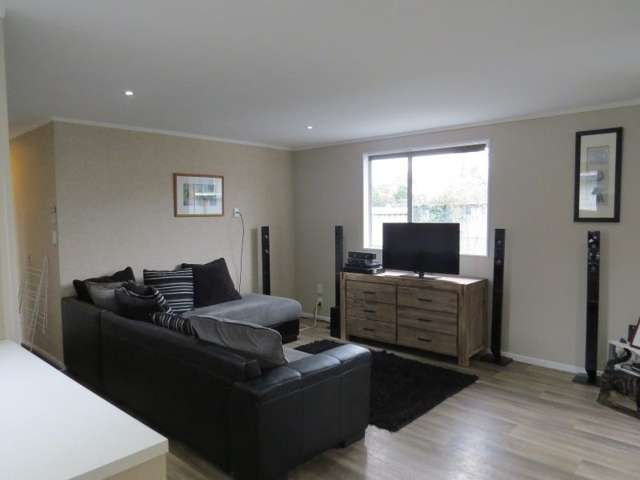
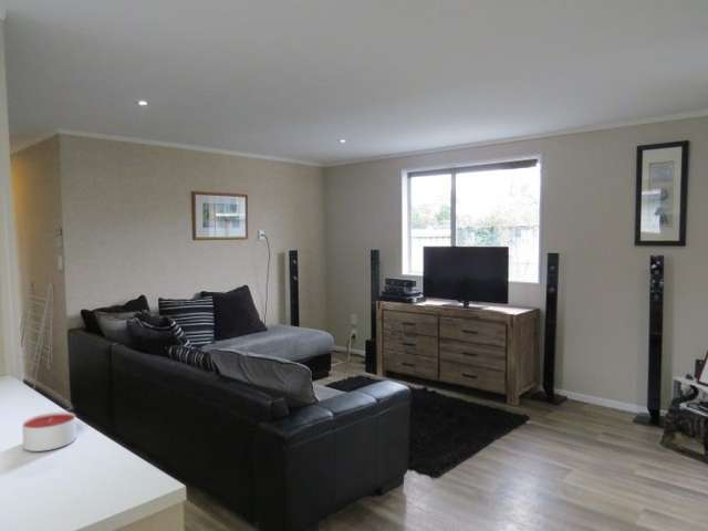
+ candle [21,410,77,452]
